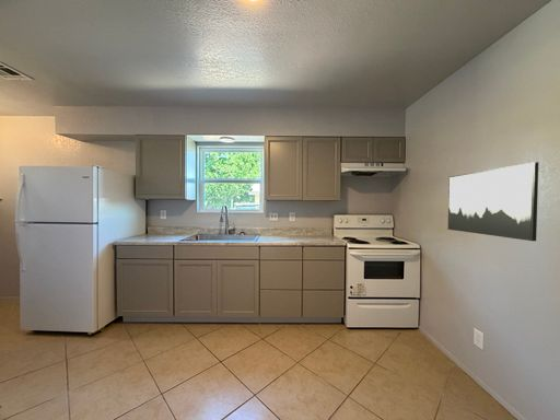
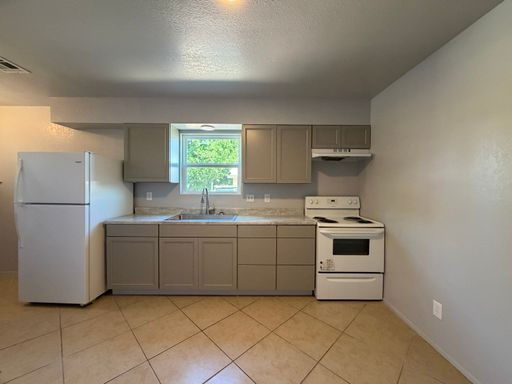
- wall art [447,161,539,242]
